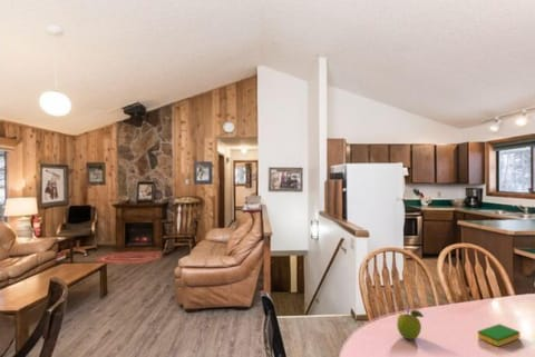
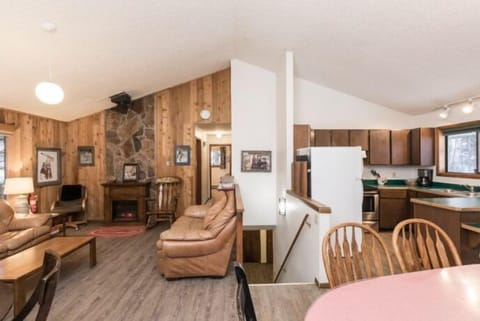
- fruit [396,309,425,340]
- dish sponge [477,323,522,347]
